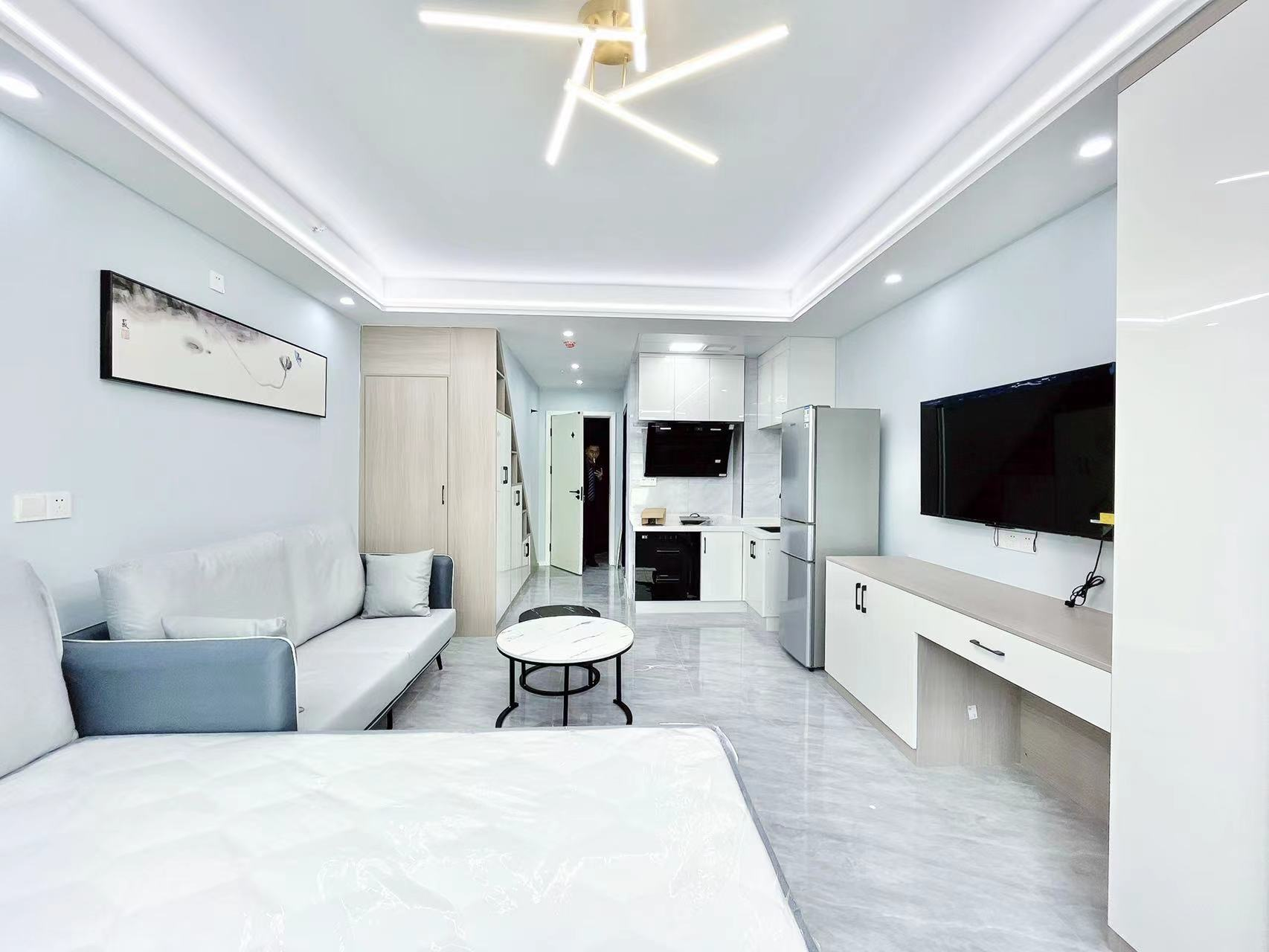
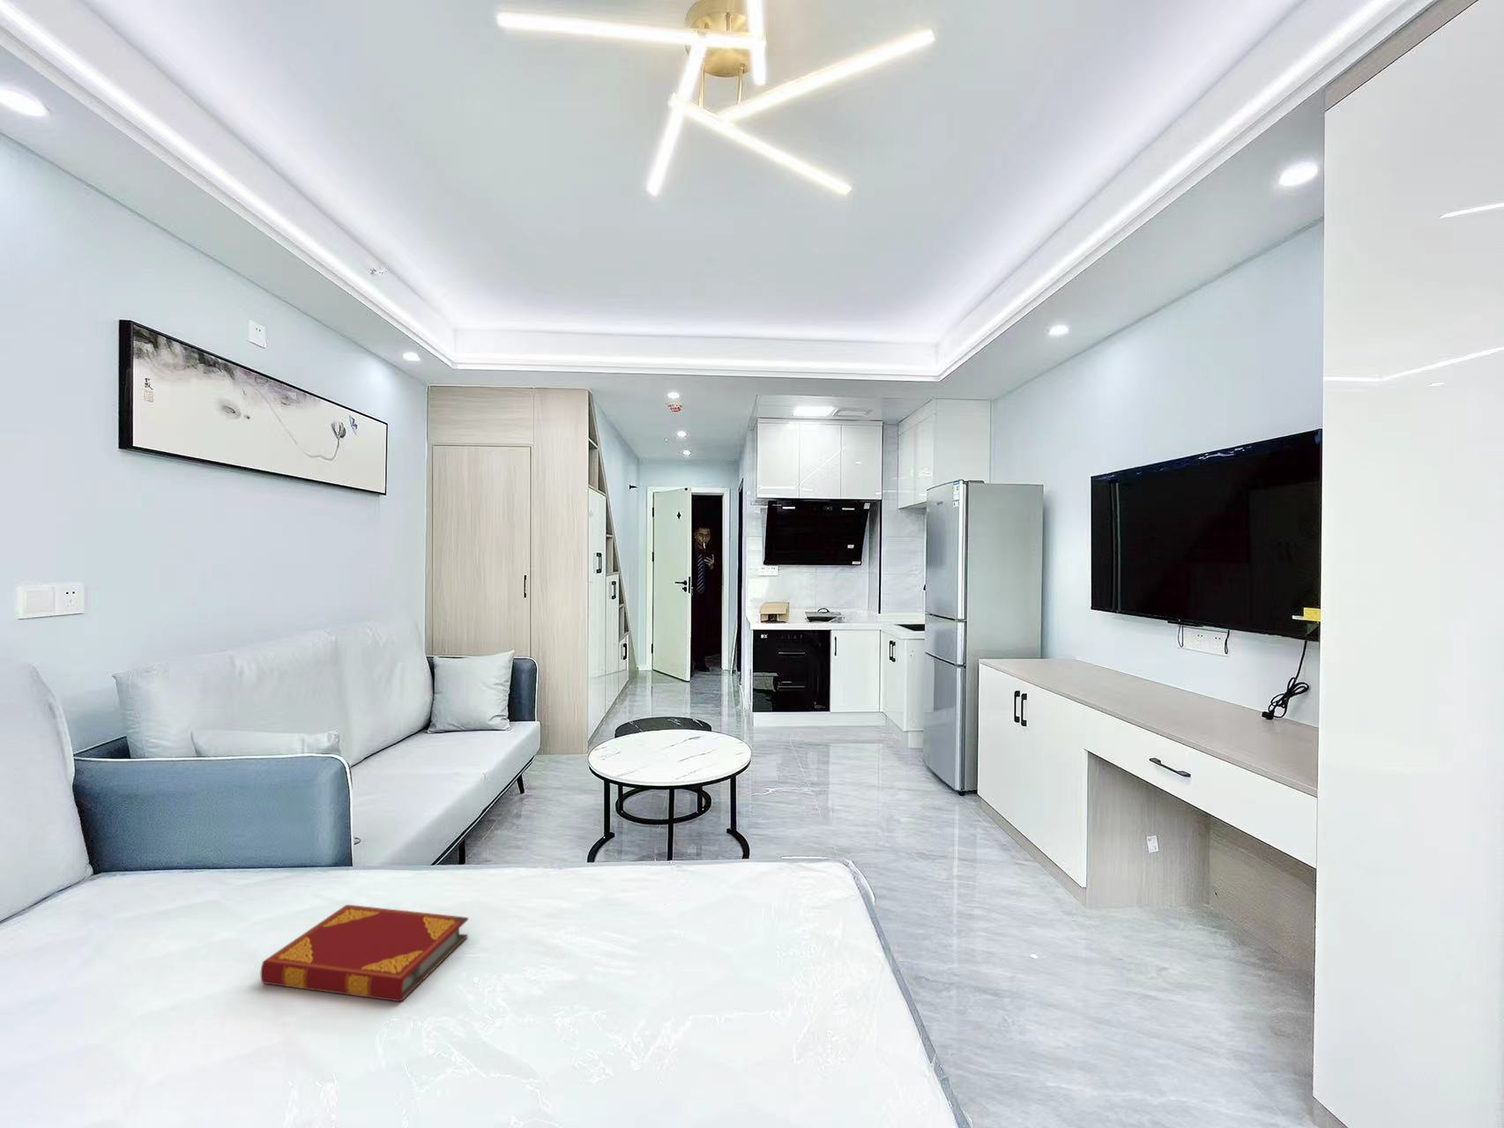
+ hardback book [260,904,469,1002]
